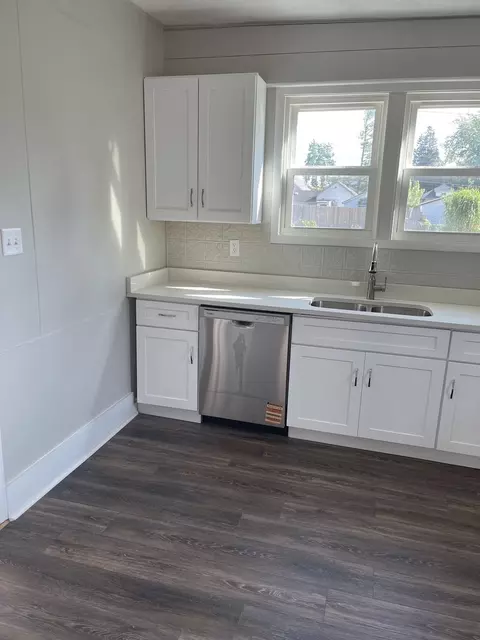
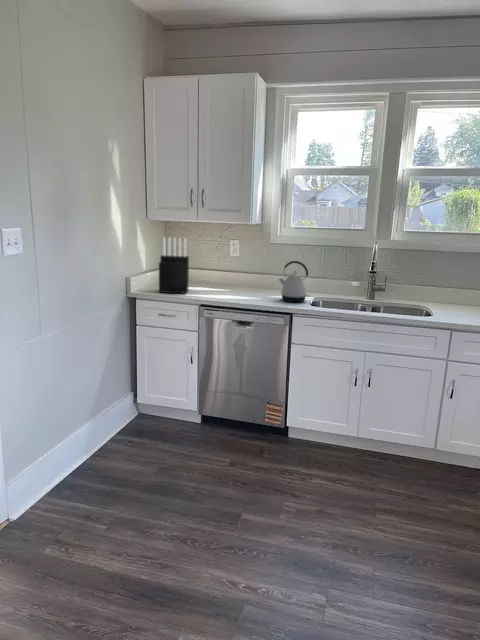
+ kettle [277,260,310,303]
+ knife block [158,236,190,295]
